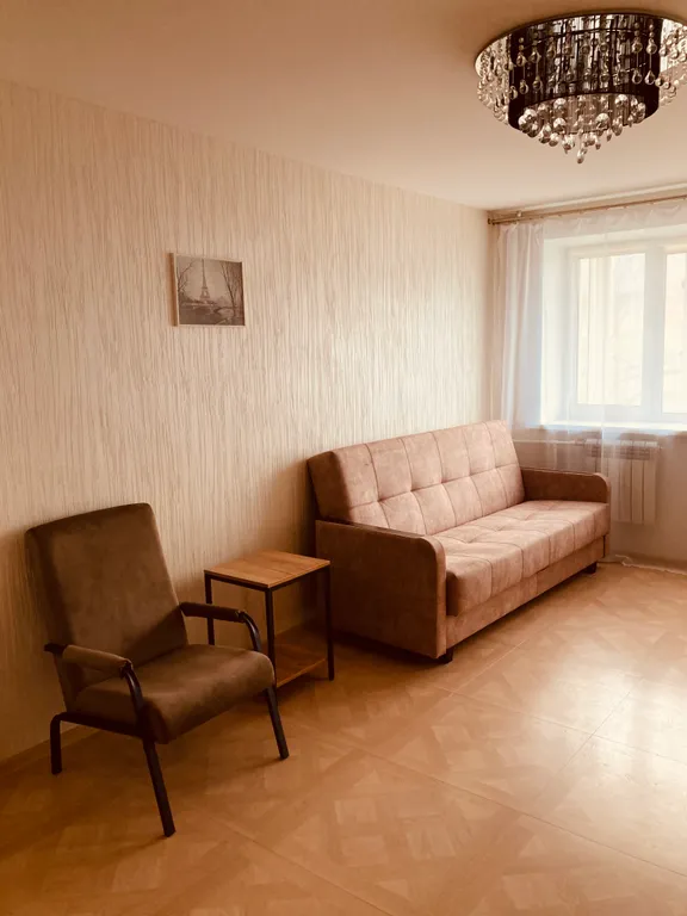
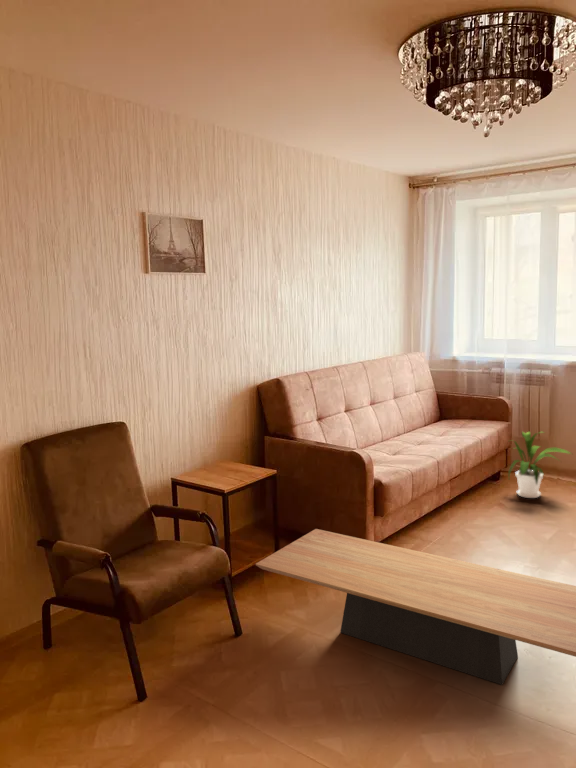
+ coffee table [255,528,576,686]
+ house plant [507,431,573,499]
